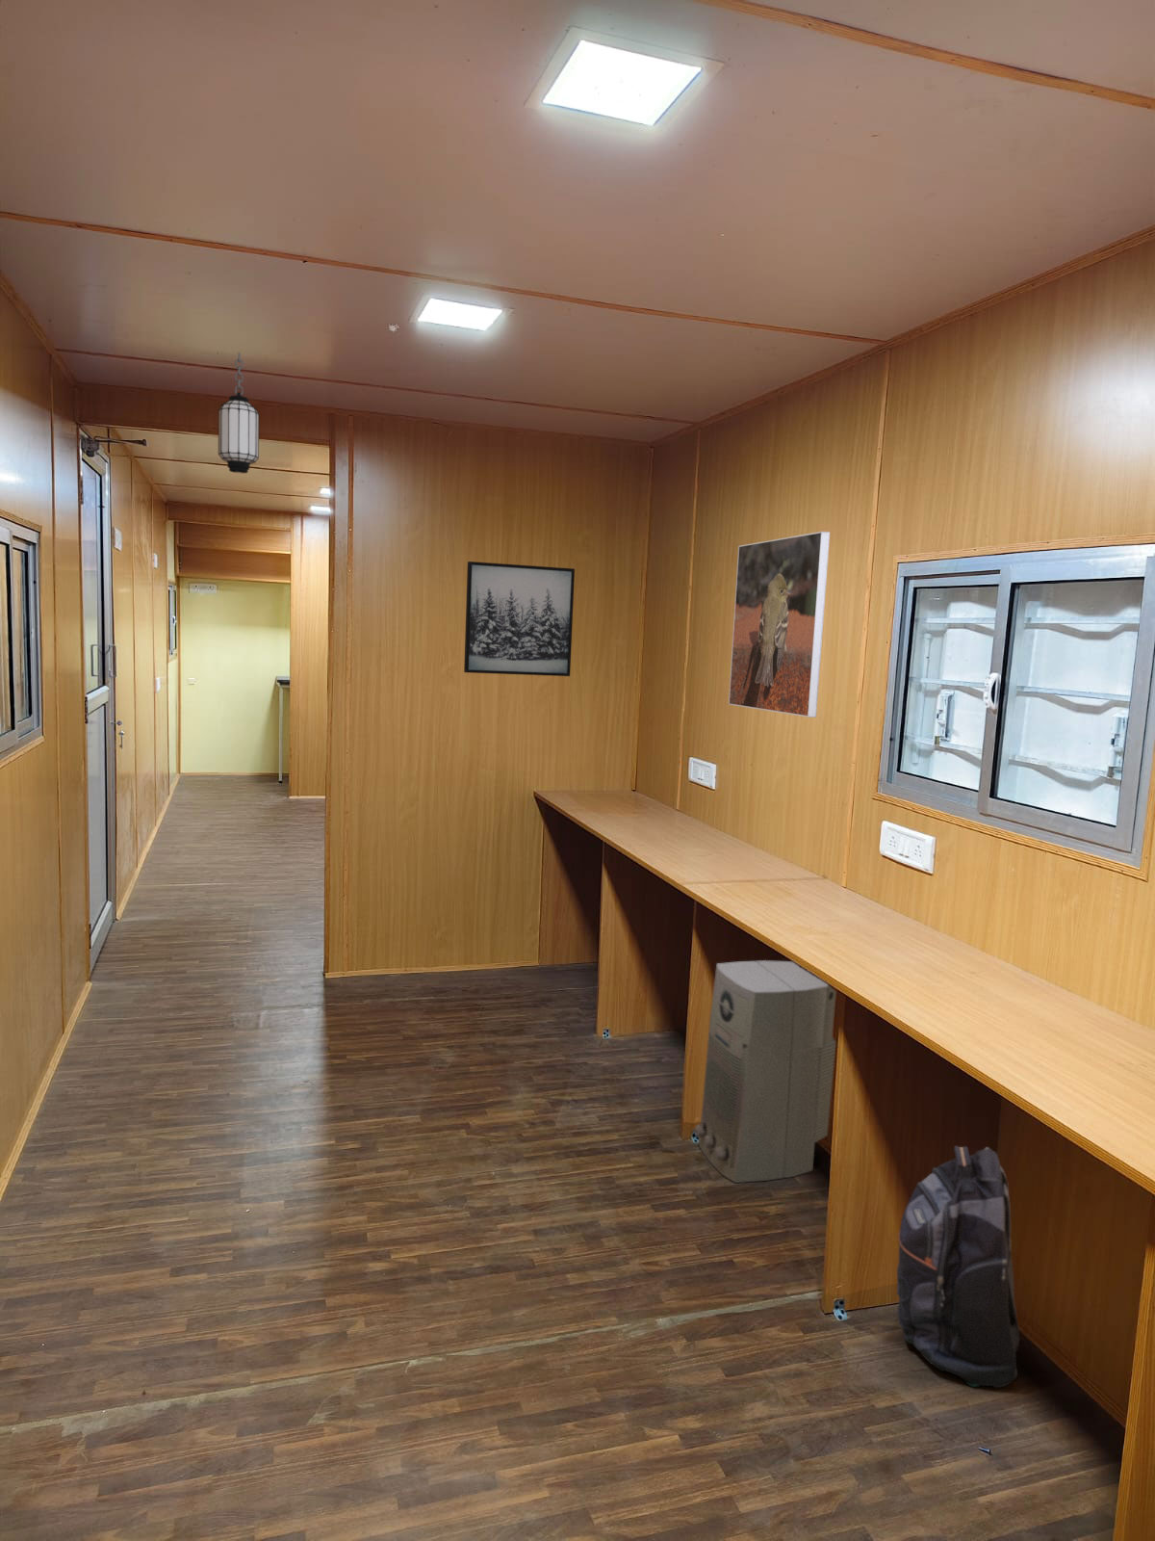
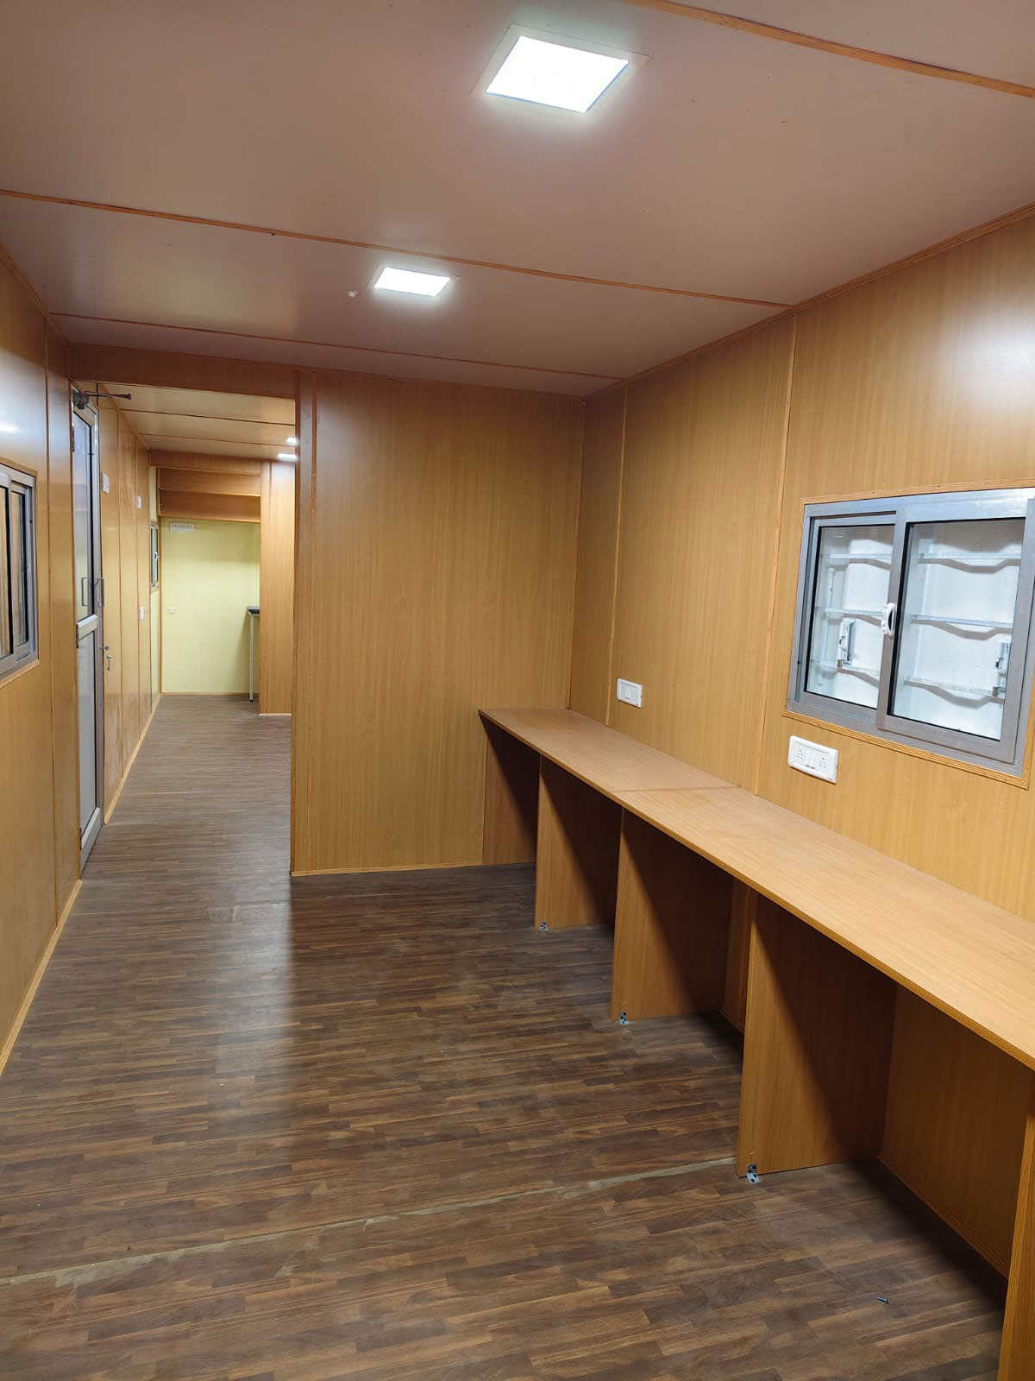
- air purifier [694,960,837,1184]
- wall art [463,561,575,677]
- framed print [728,530,831,718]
- hanging lantern [217,352,260,474]
- backpack [897,1145,1020,1389]
